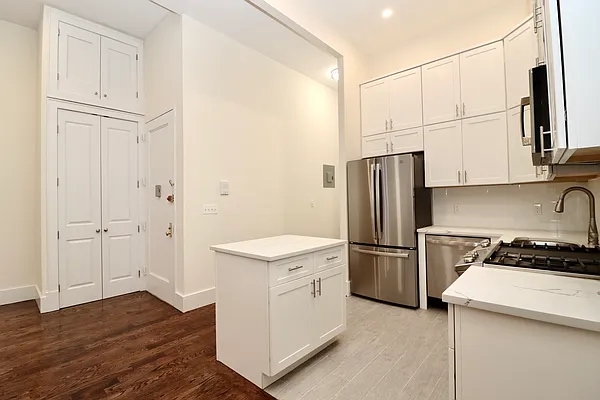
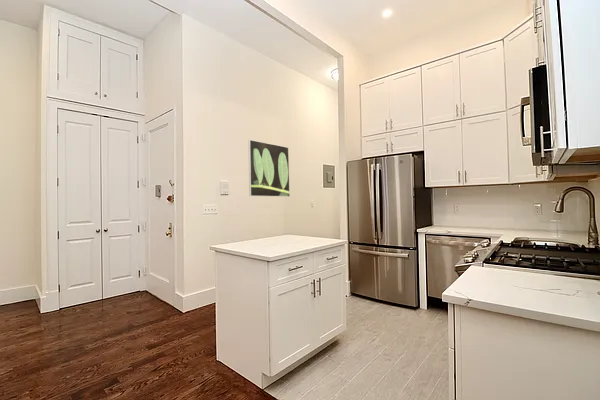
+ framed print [247,139,291,198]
